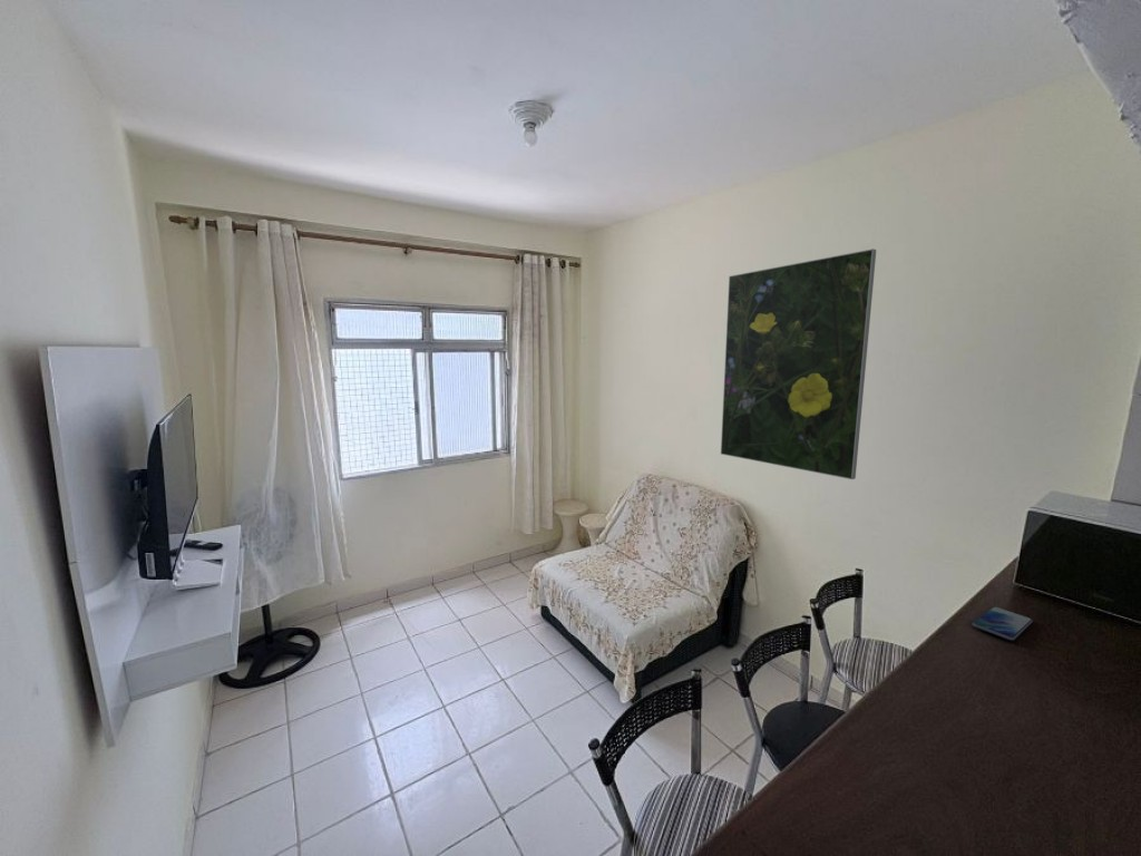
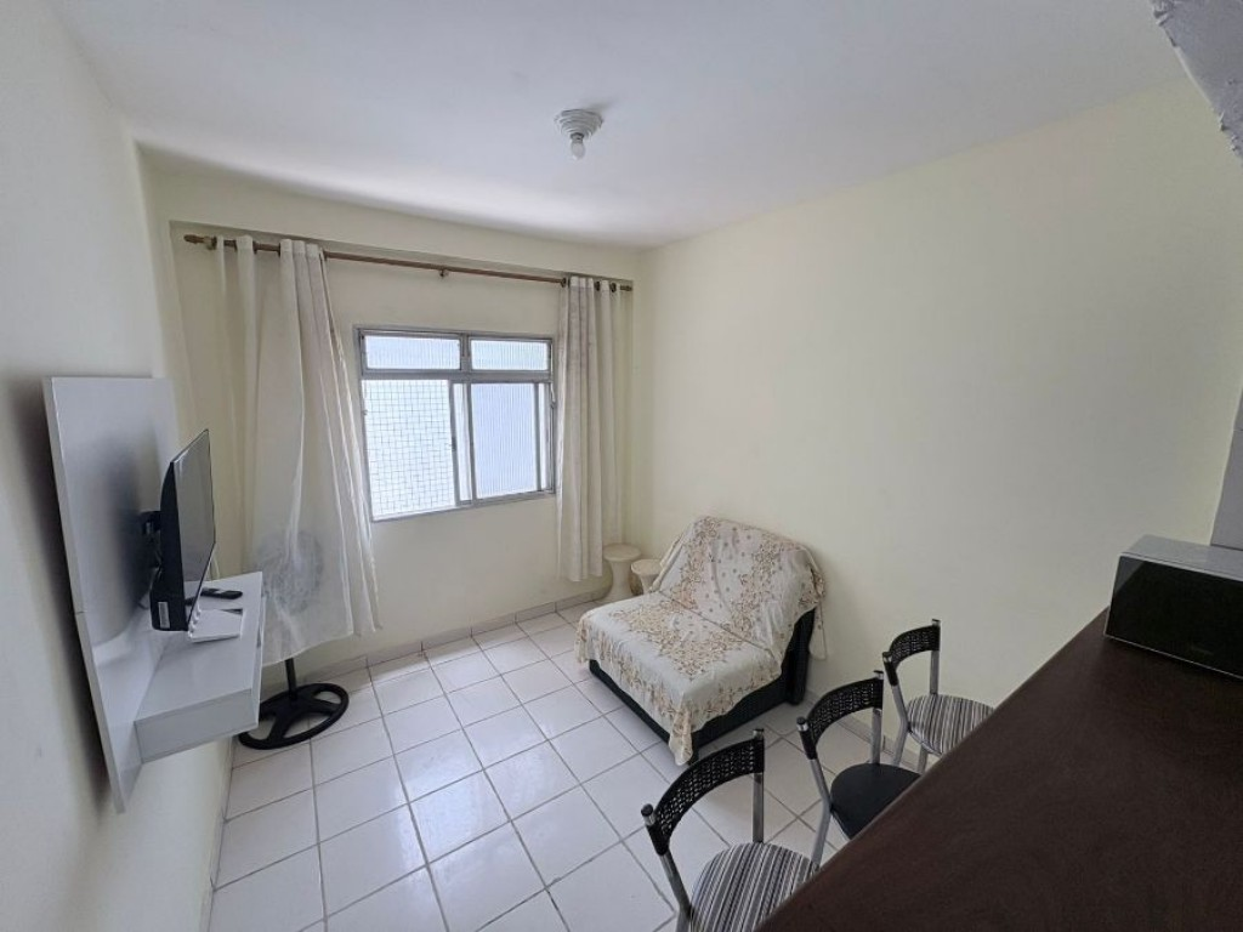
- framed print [720,247,877,480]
- smartphone [972,605,1034,641]
